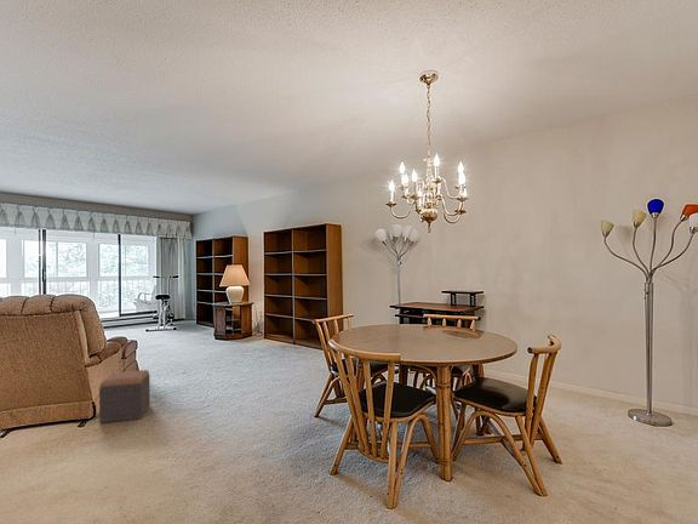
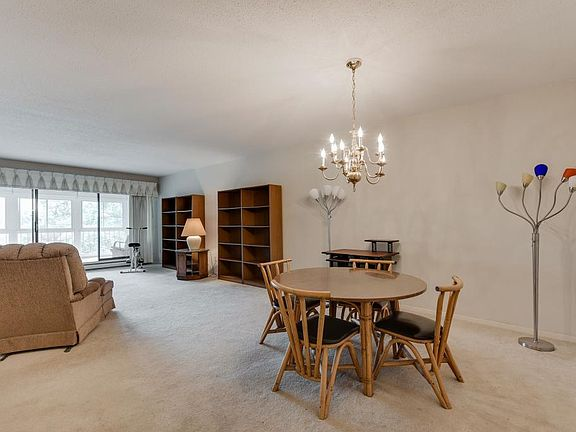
- footstool [98,369,151,425]
